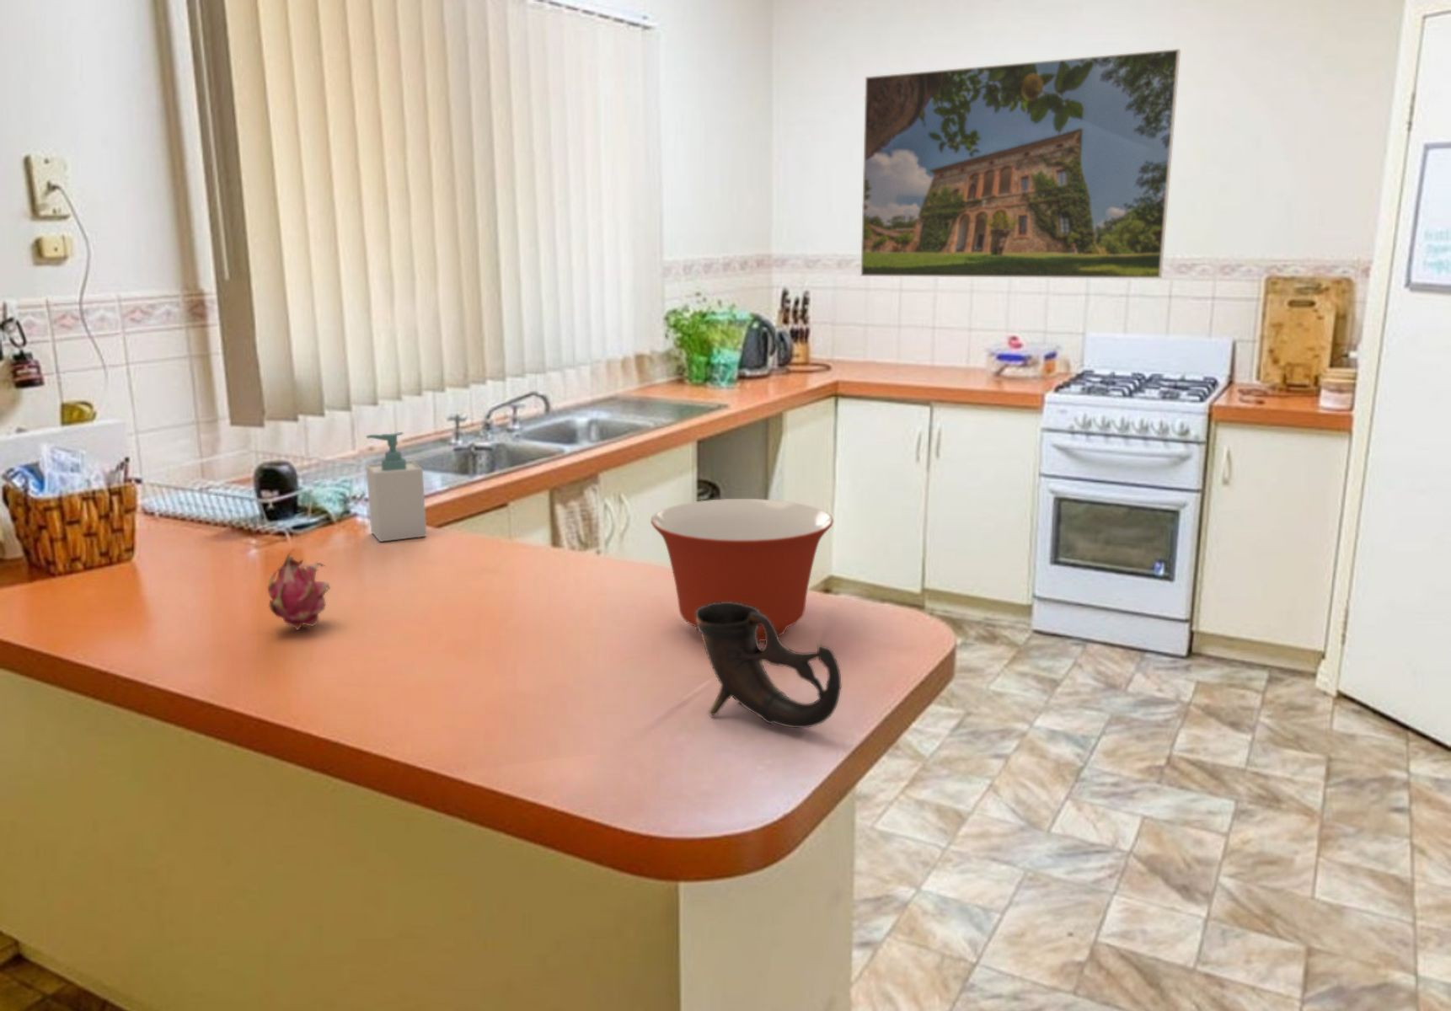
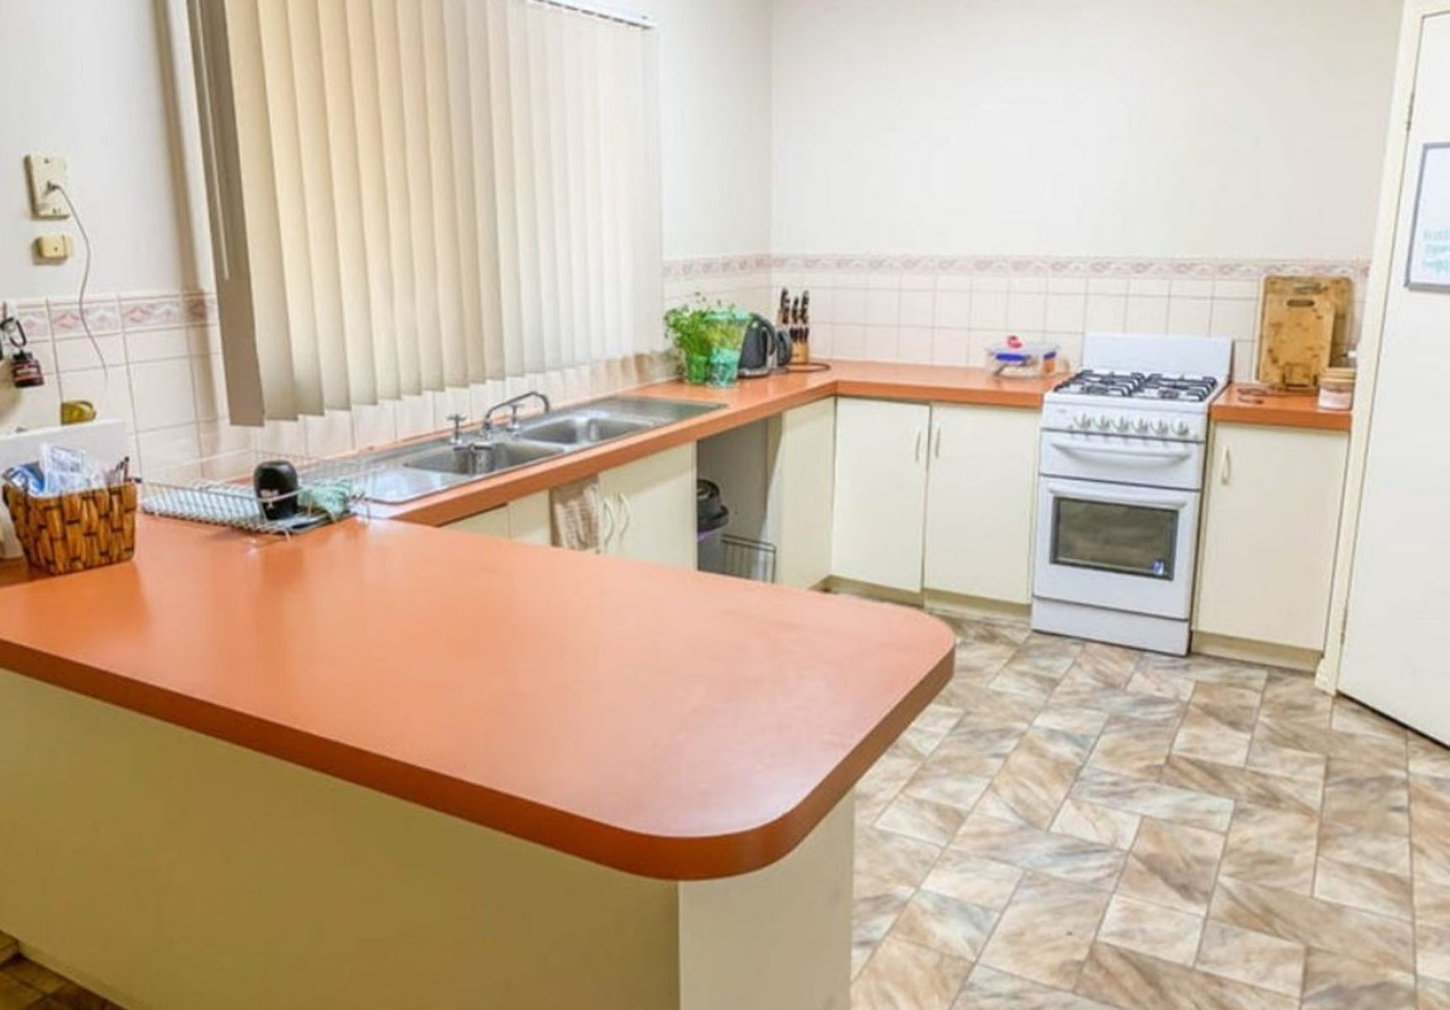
- soap bottle [365,431,427,542]
- cup [696,602,841,729]
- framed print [860,49,1181,280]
- mixing bowl [649,498,835,642]
- fruit [267,547,331,631]
